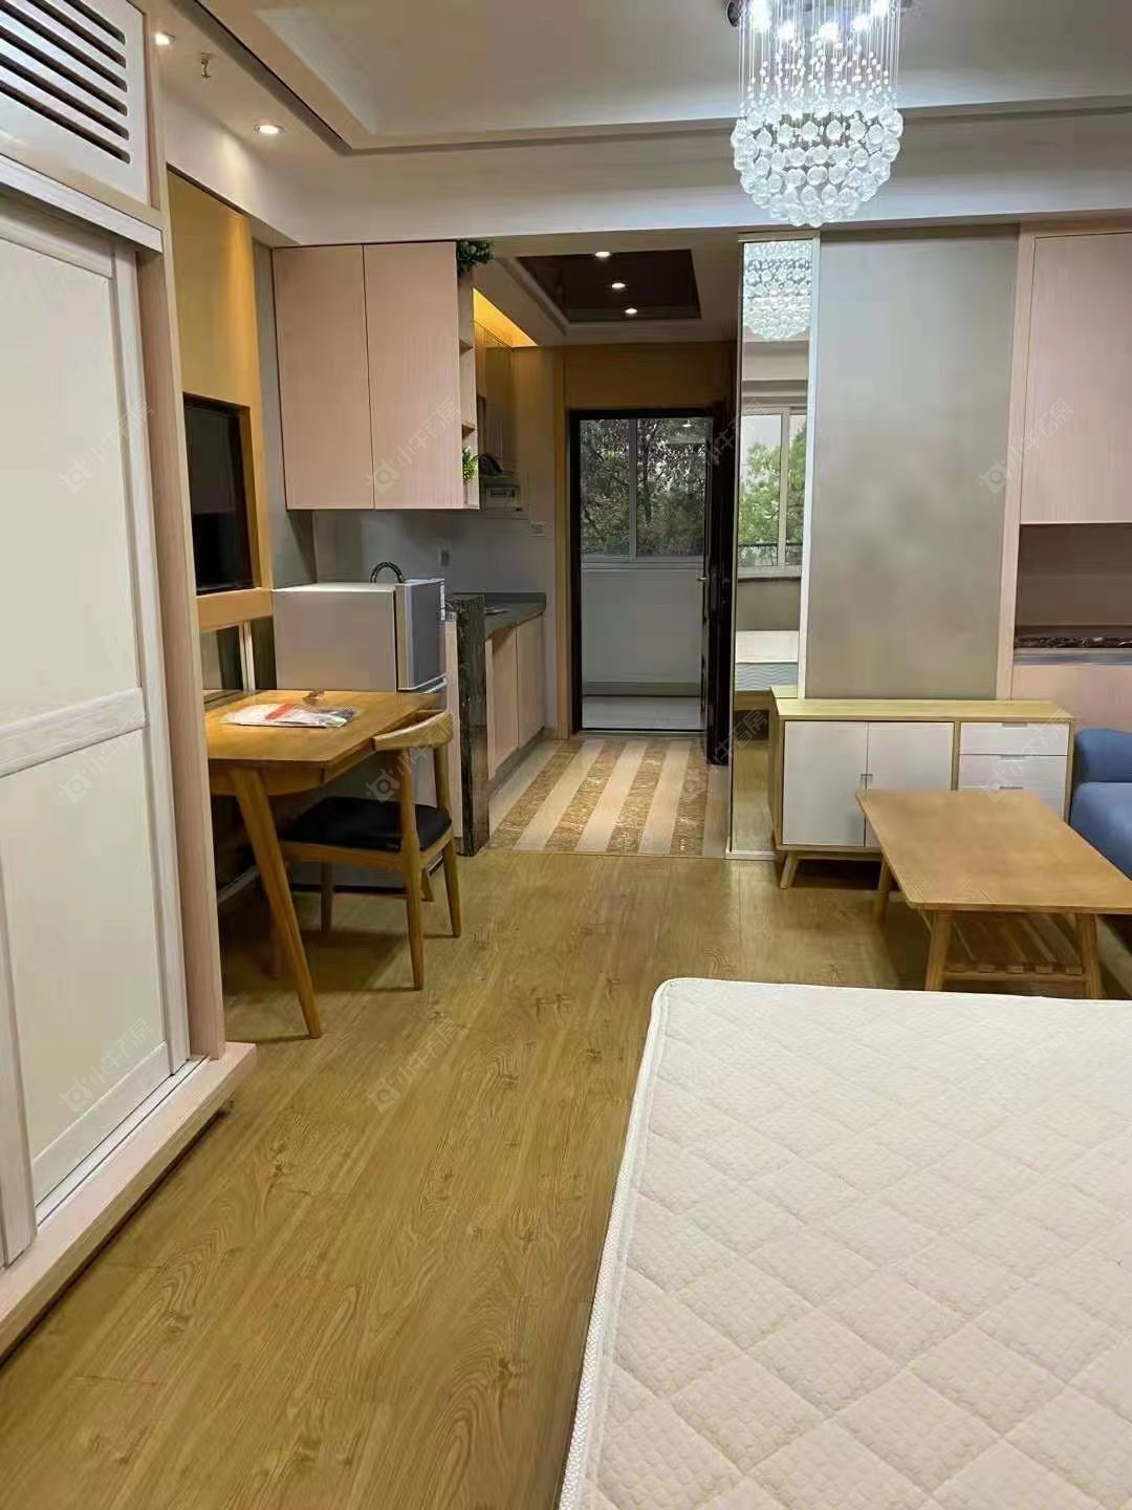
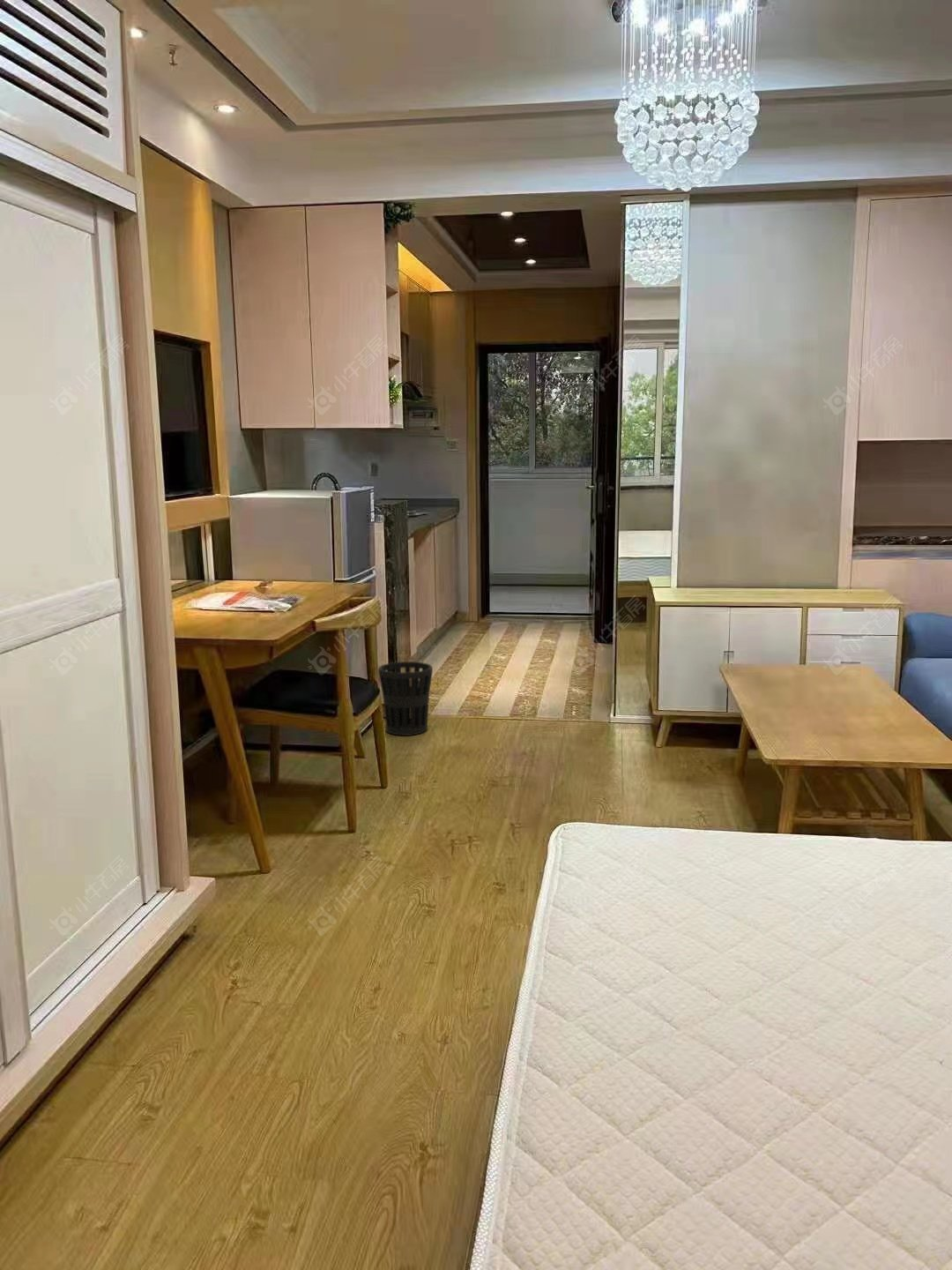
+ wastebasket [377,661,434,736]
